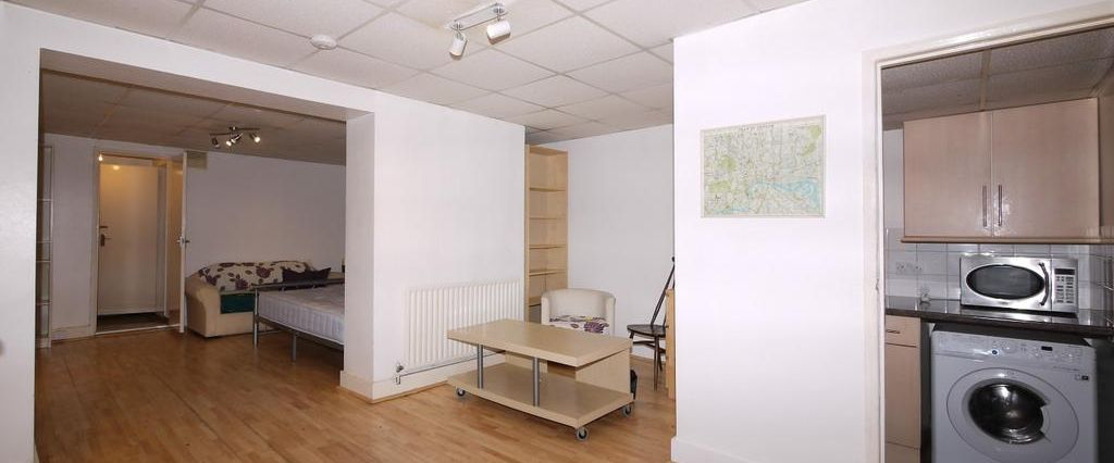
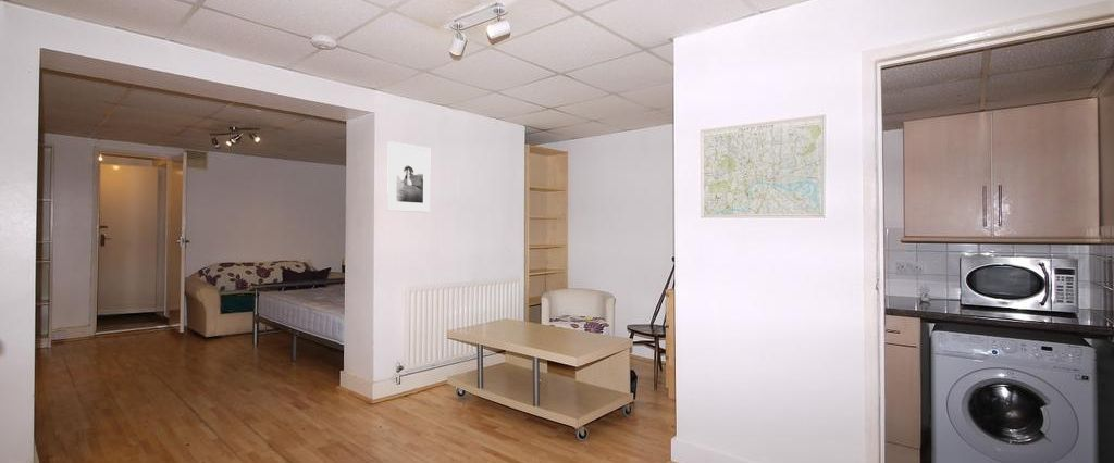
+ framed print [386,140,431,213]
